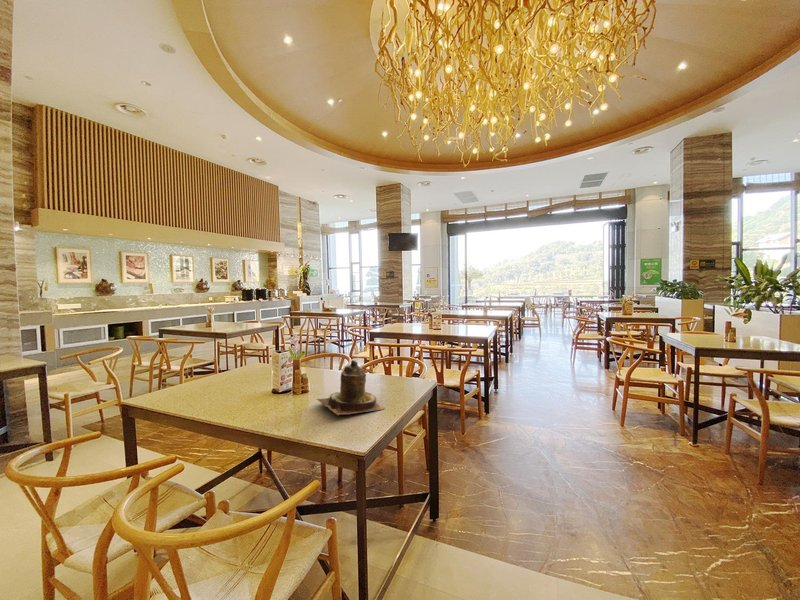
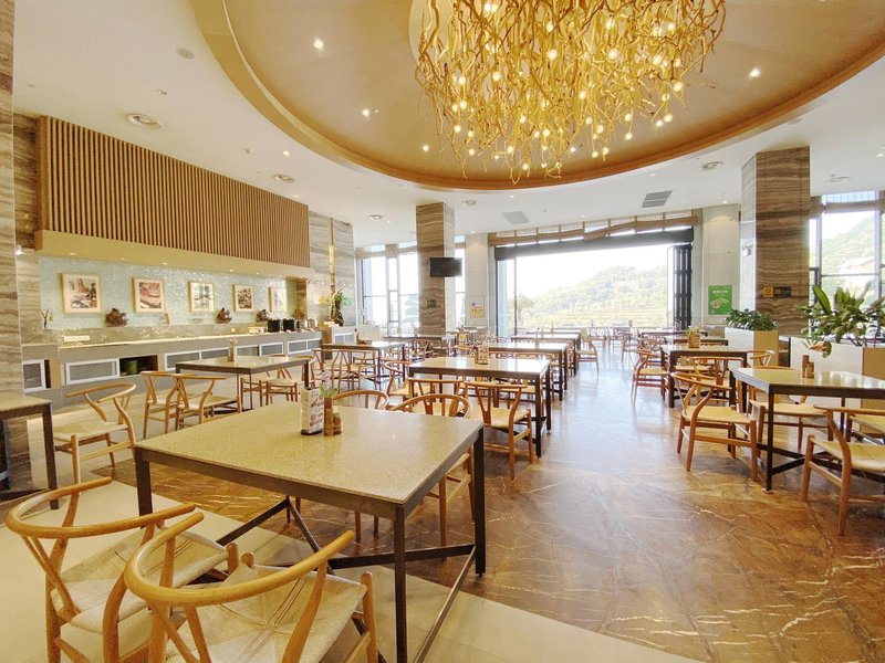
- teapot [316,359,386,416]
